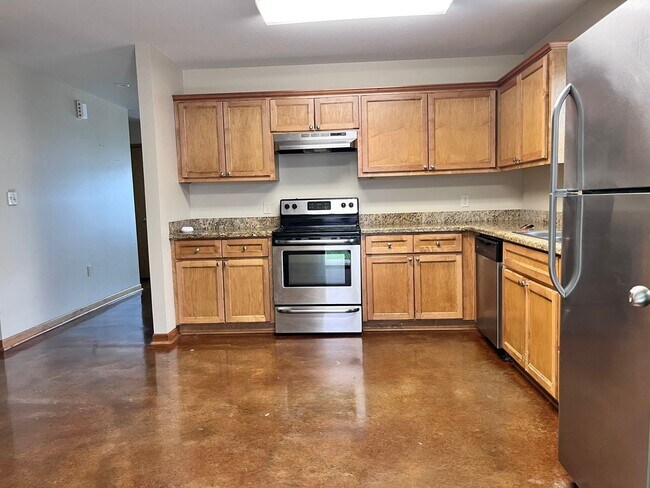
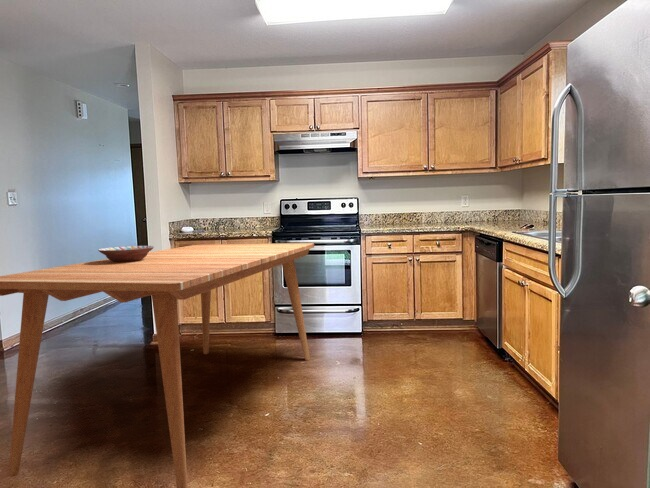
+ dining table [0,242,315,488]
+ decorative bowl [97,245,155,262]
